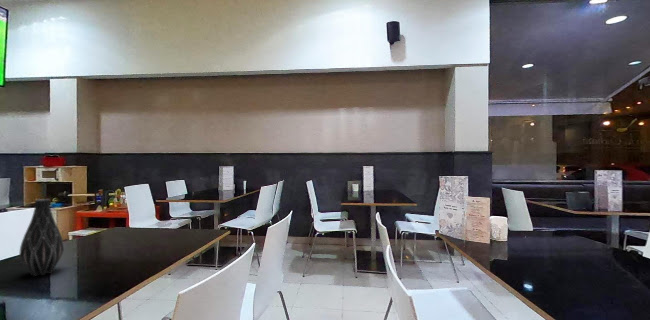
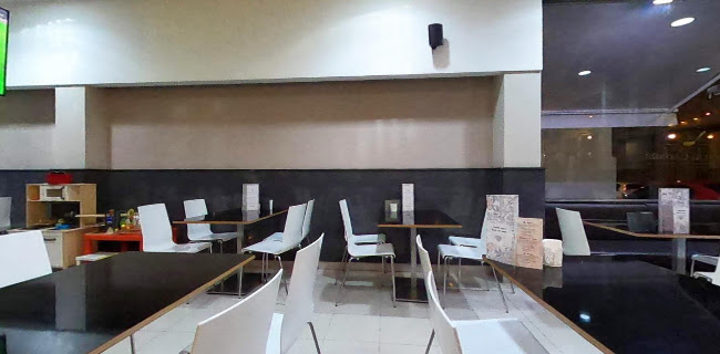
- vase [18,198,65,277]
